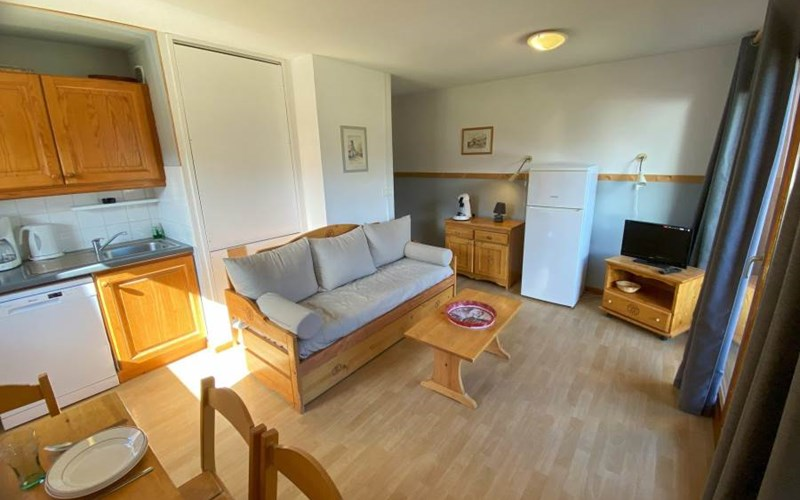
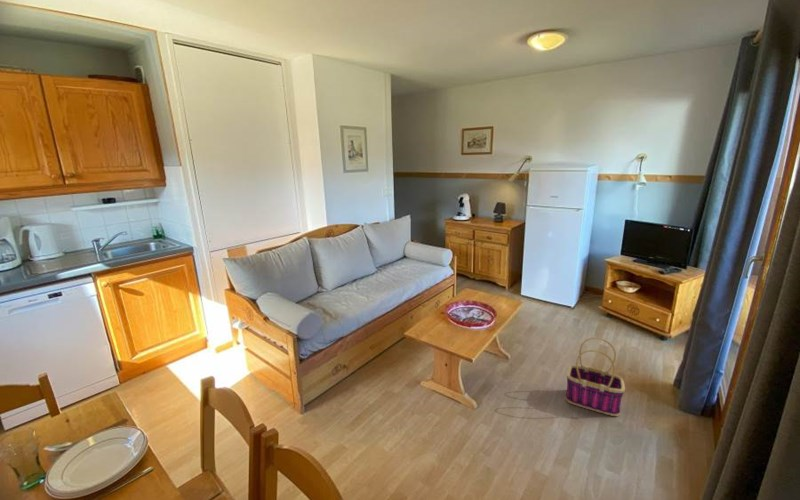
+ basket [564,337,626,417]
